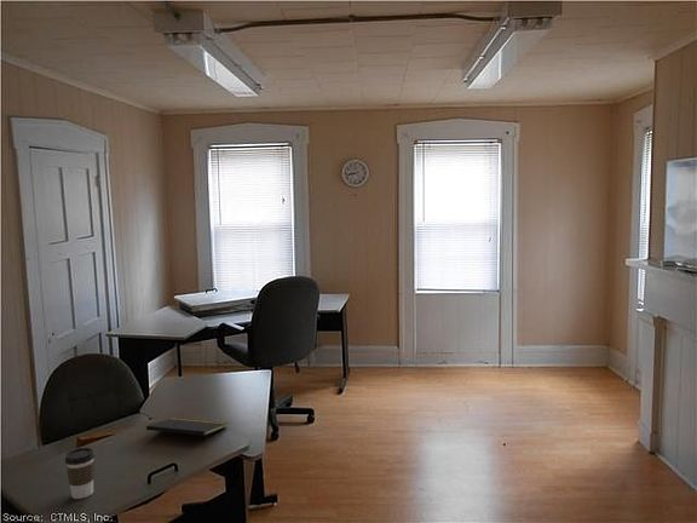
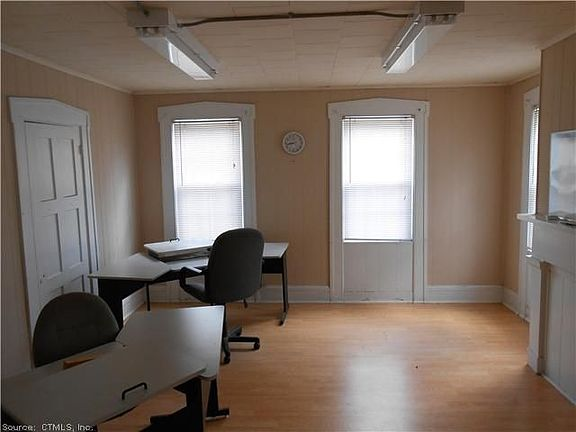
- coffee cup [64,447,96,500]
- notepad [145,416,229,444]
